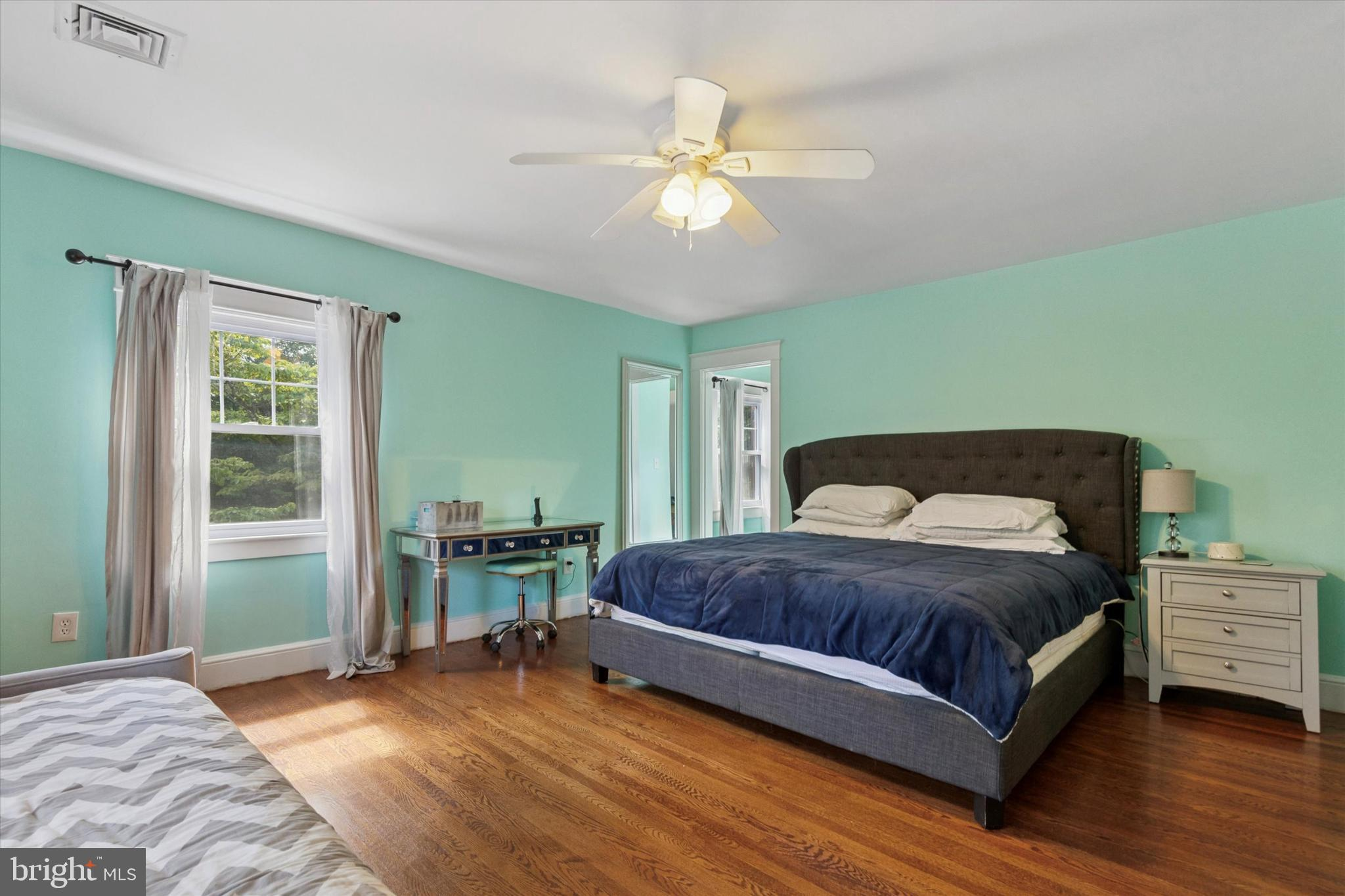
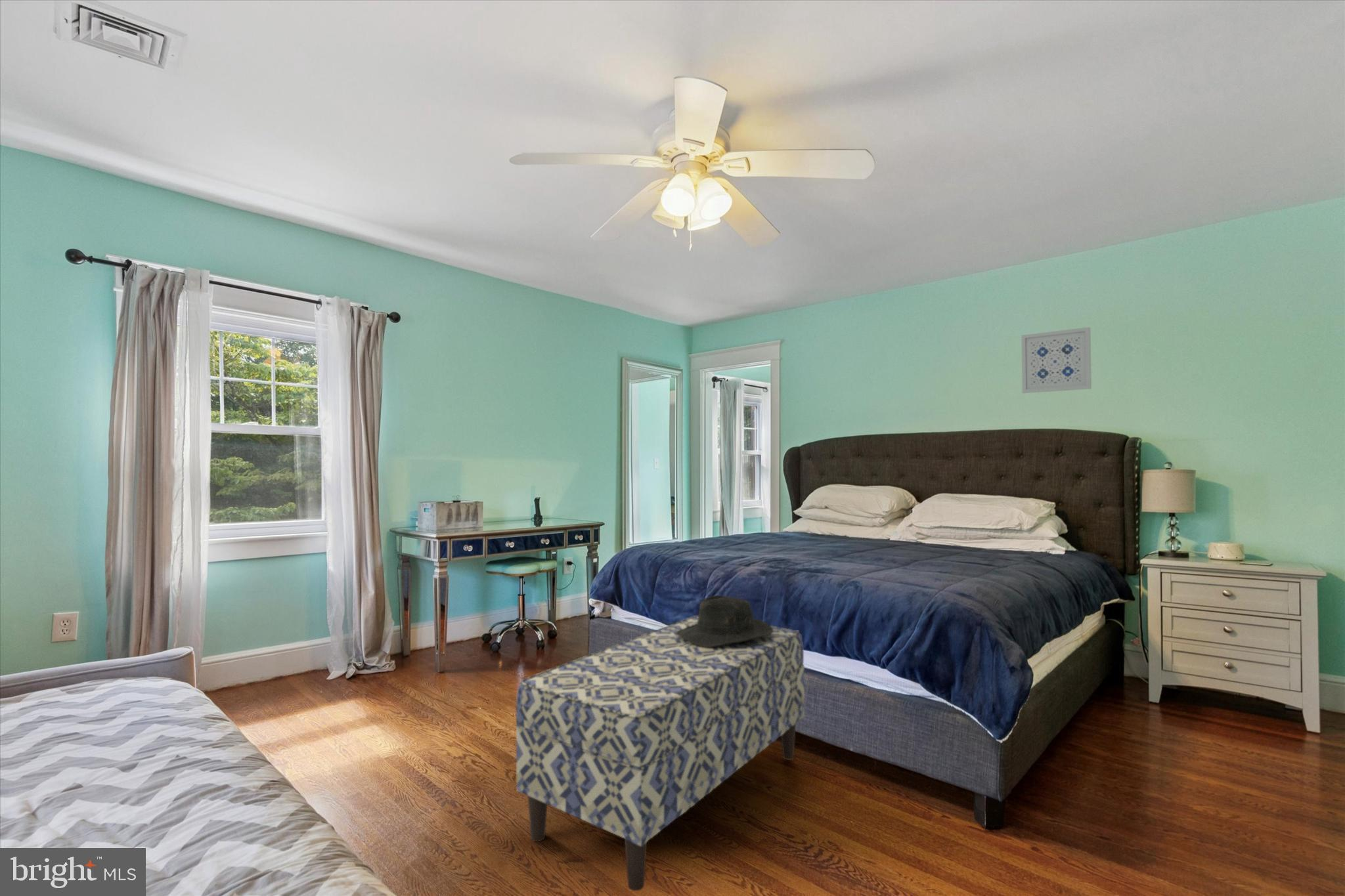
+ hat [677,595,773,648]
+ wall art [1021,326,1092,394]
+ bench [515,614,805,891]
